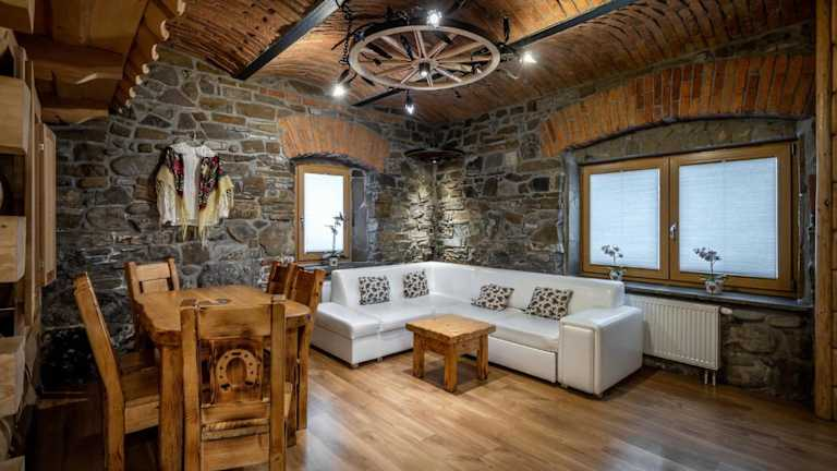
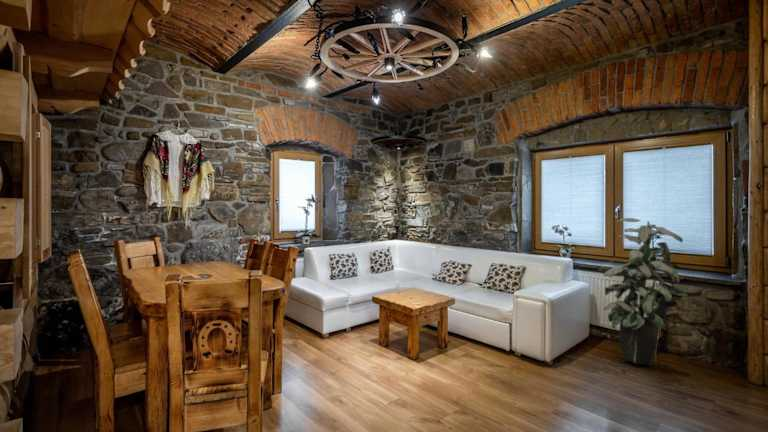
+ indoor plant [597,217,689,366]
